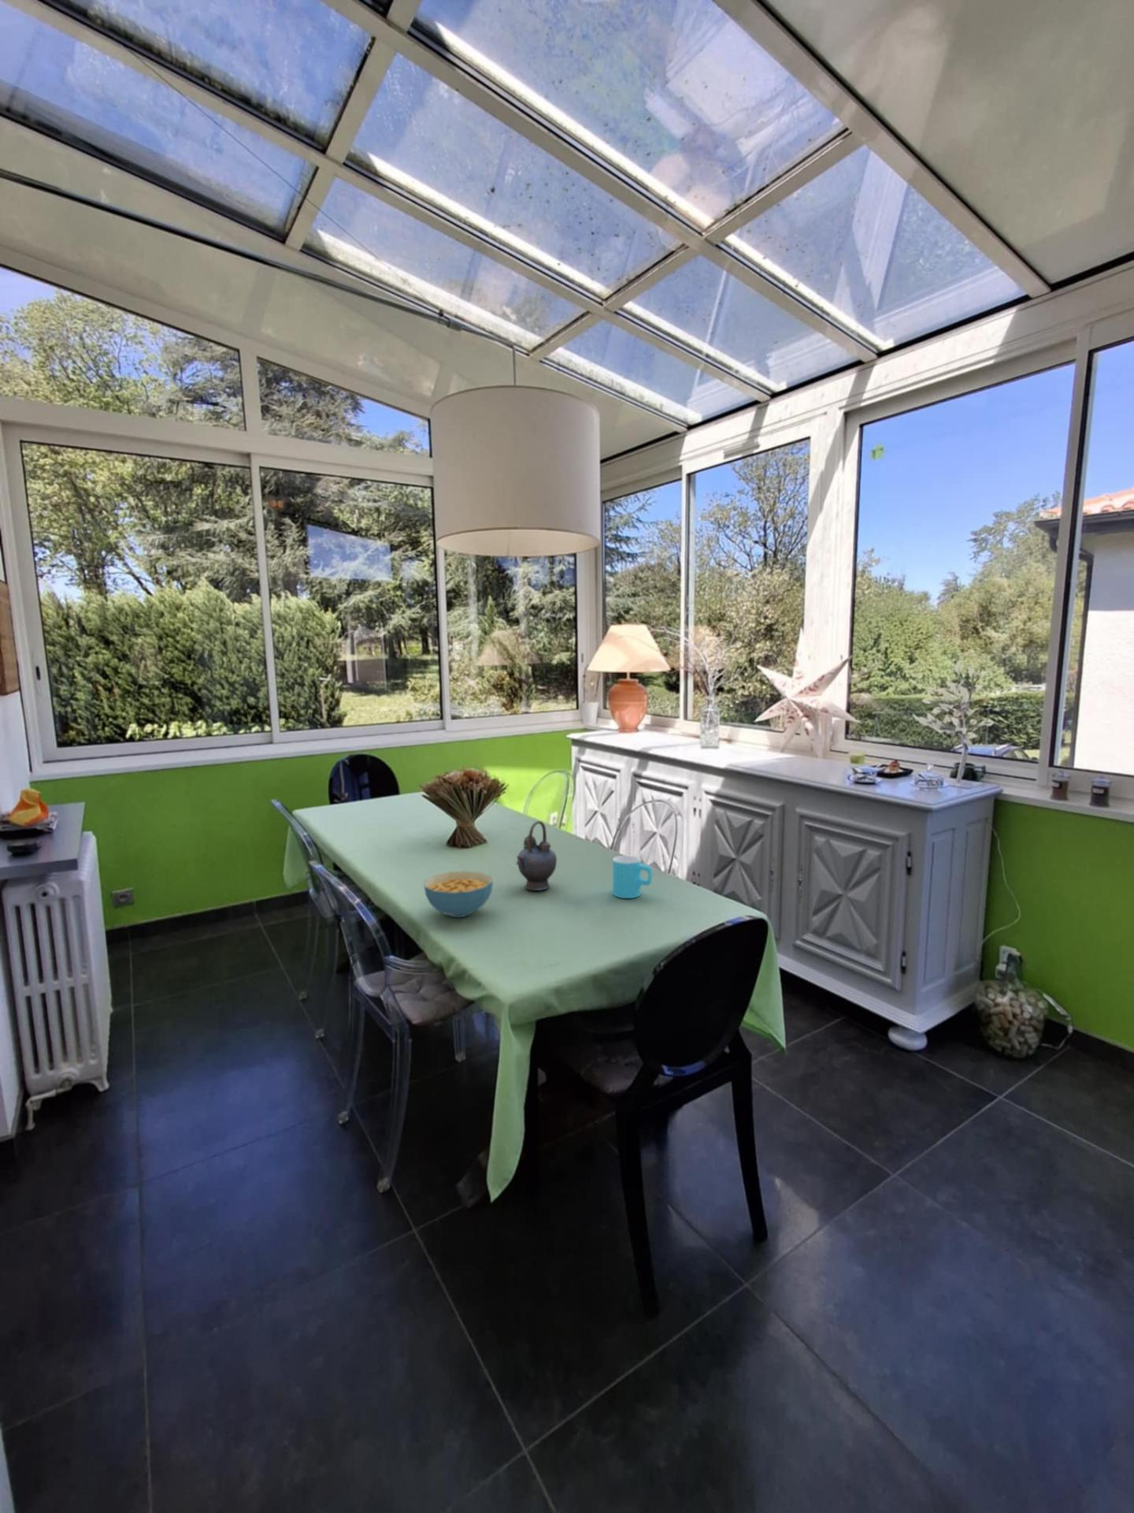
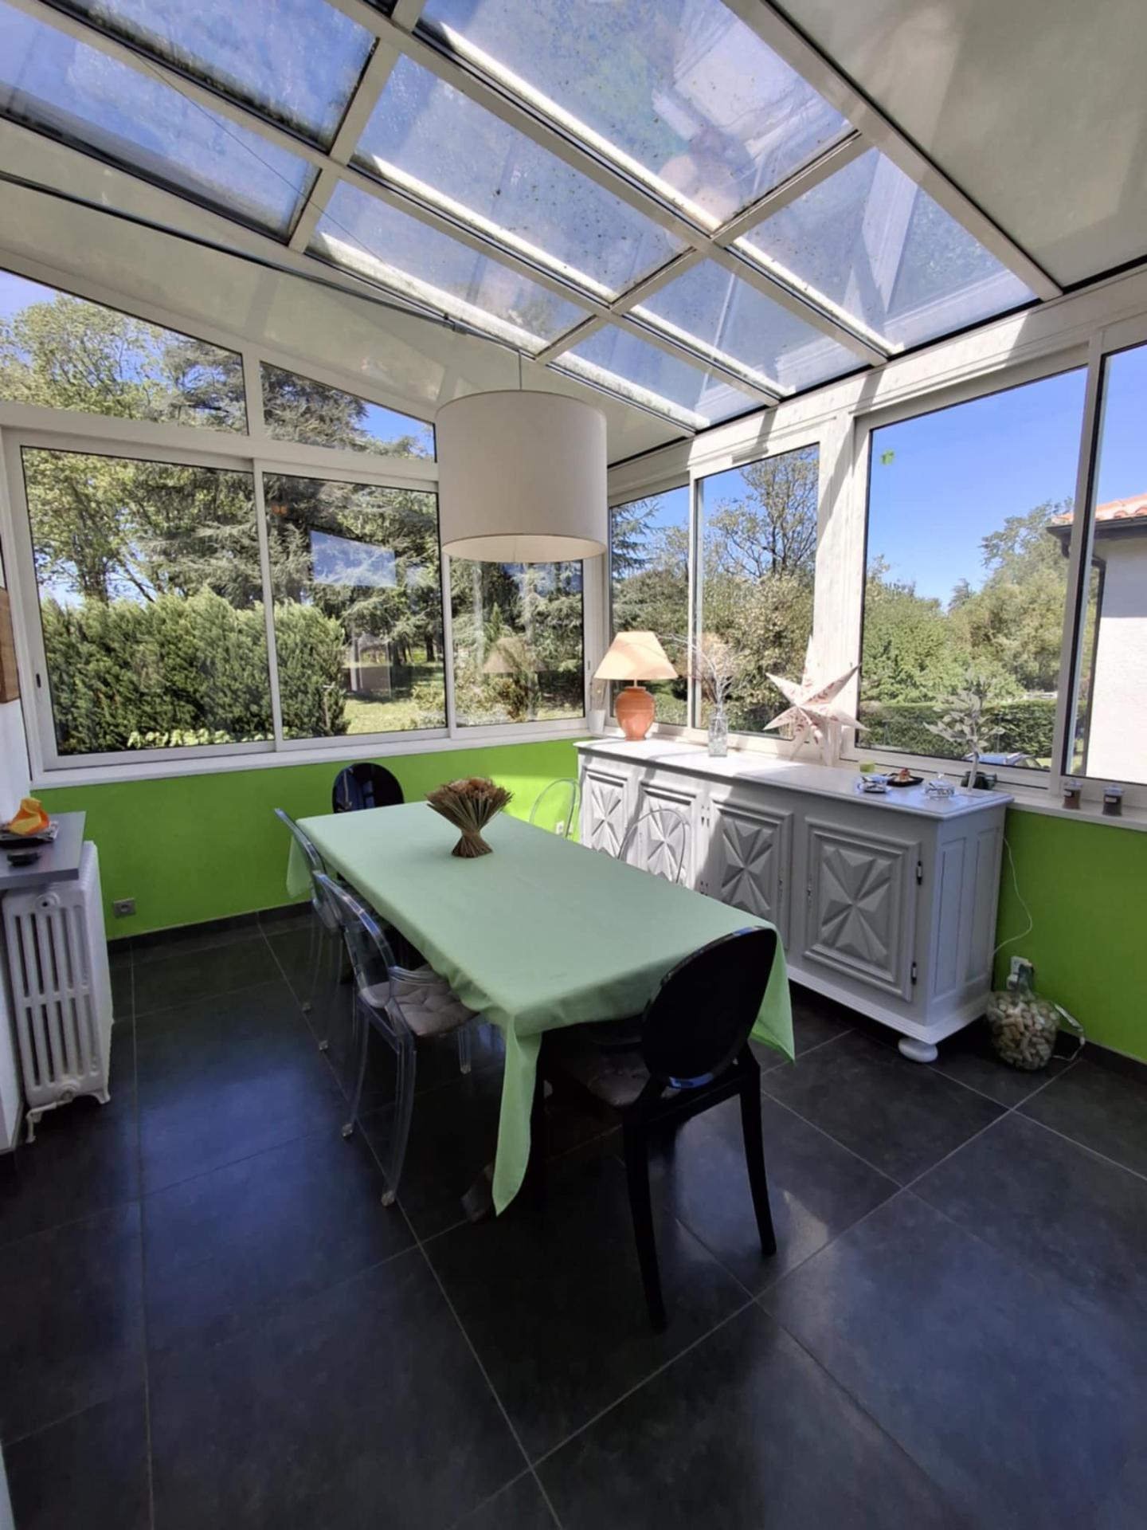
- cup [612,855,653,899]
- cereal bowl [424,870,494,919]
- teapot [515,821,557,891]
